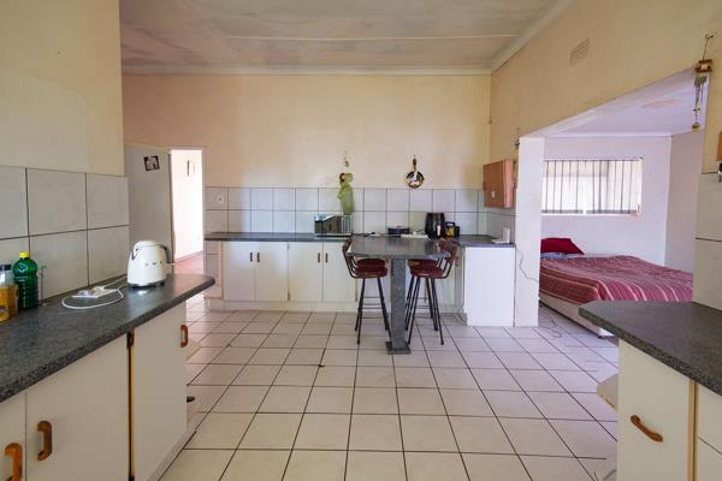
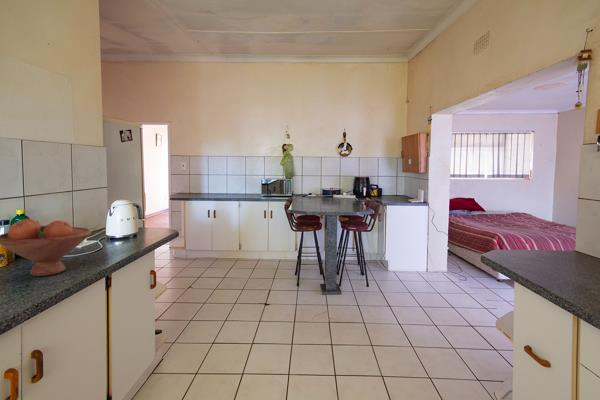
+ fruit bowl [0,218,92,277]
